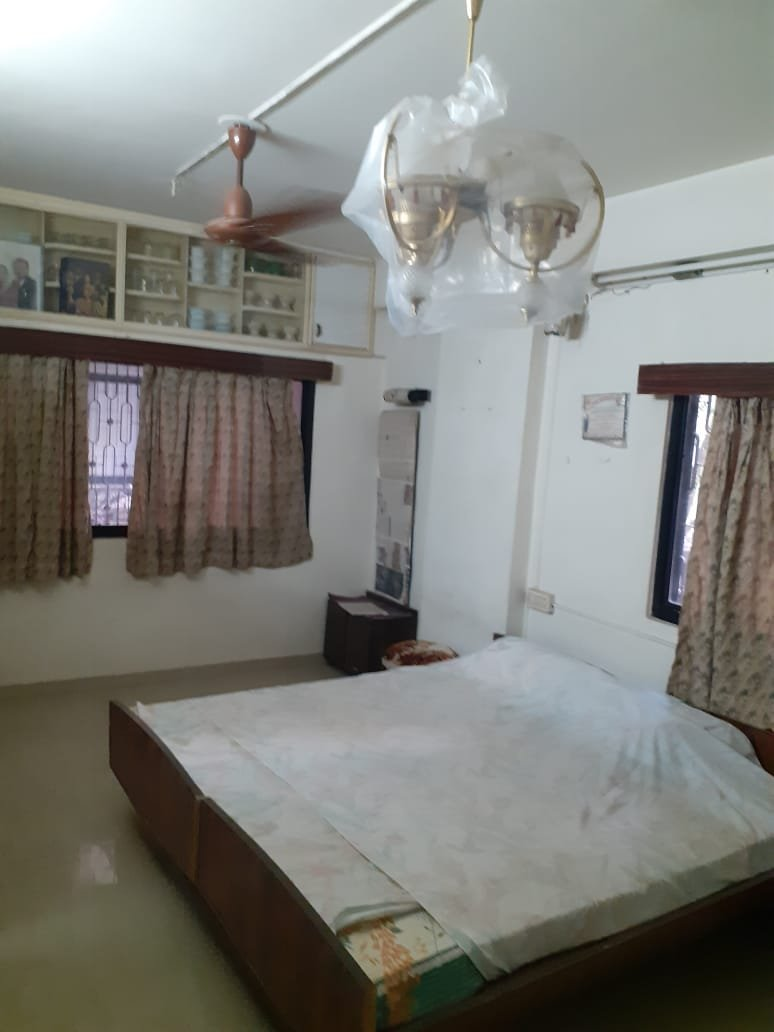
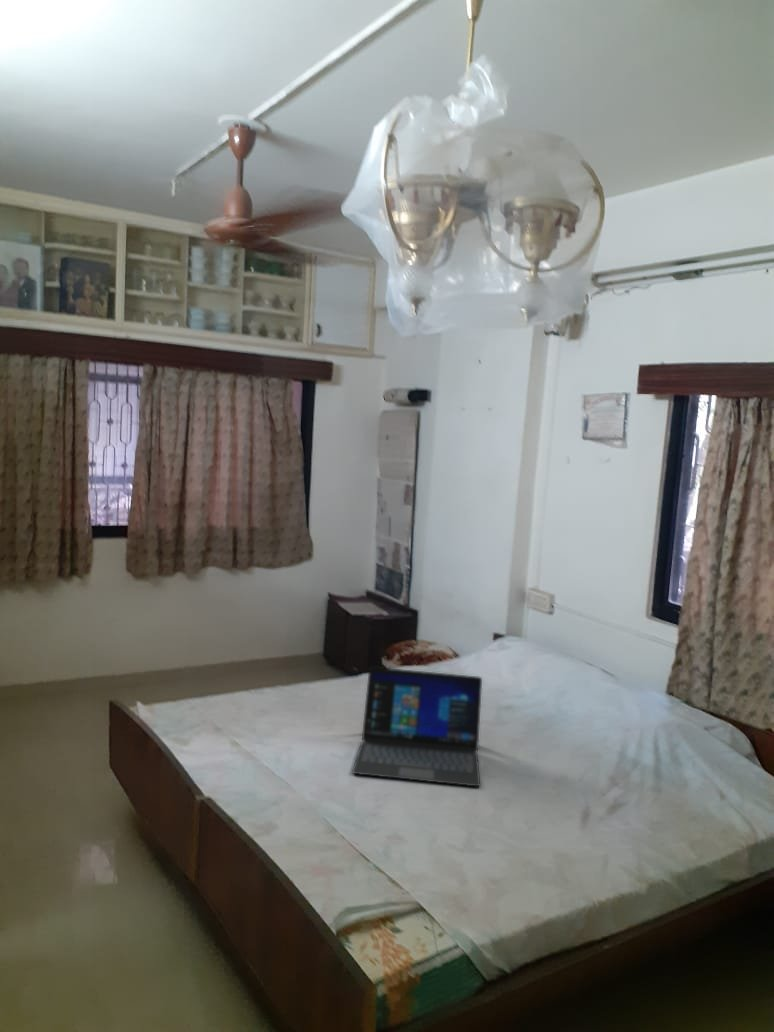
+ laptop [351,666,483,788]
